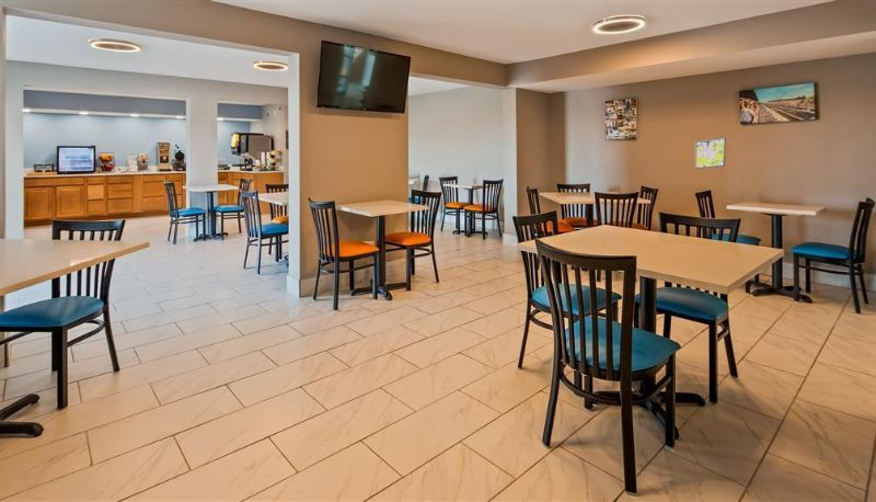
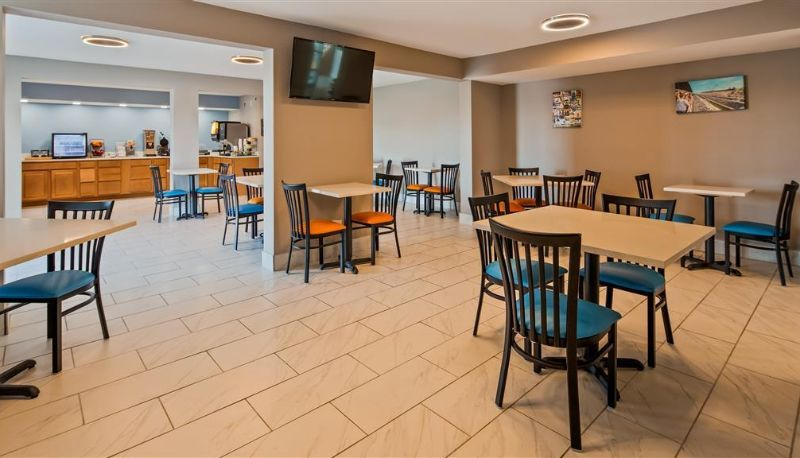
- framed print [694,137,727,170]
